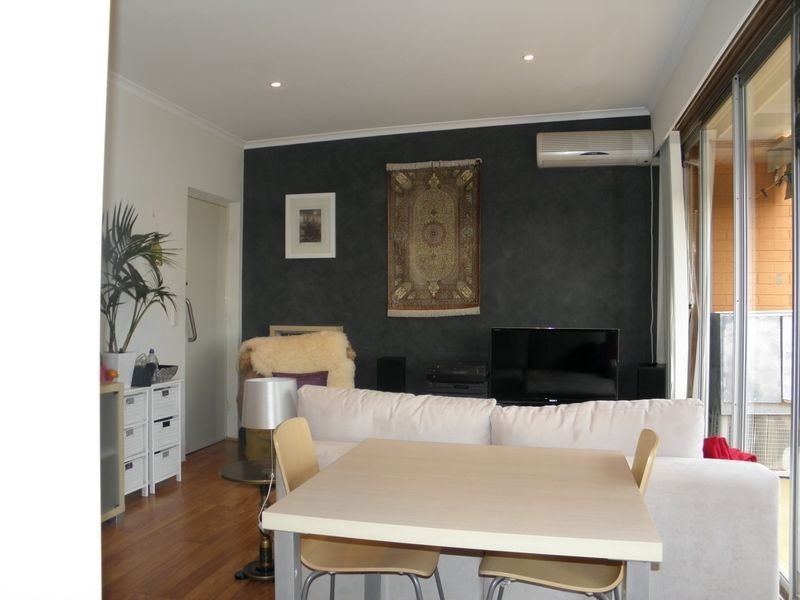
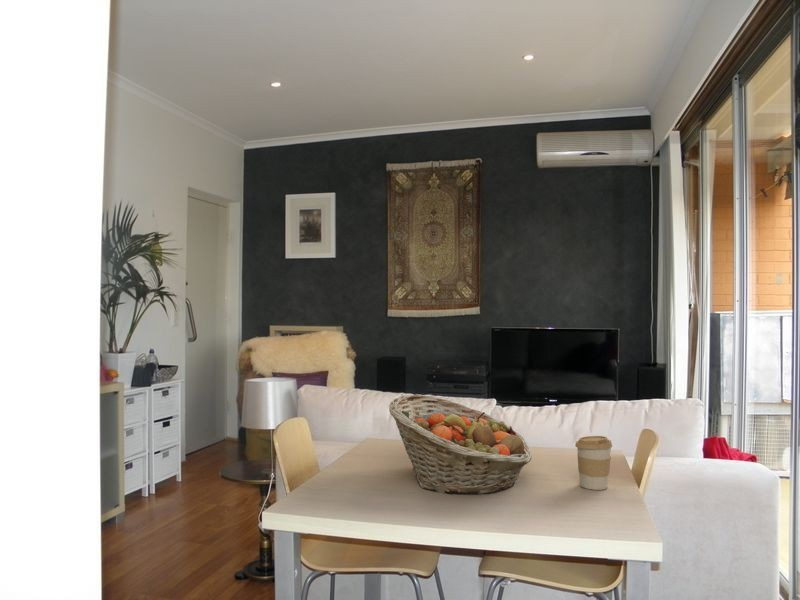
+ coffee cup [574,435,613,491]
+ fruit basket [388,393,533,496]
